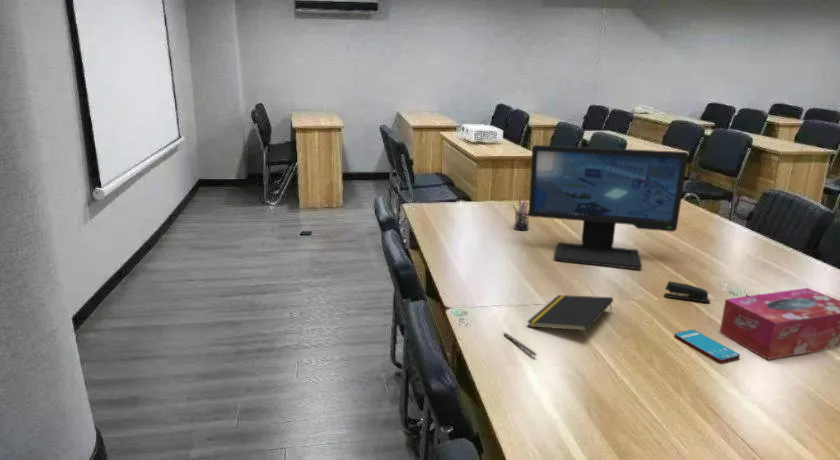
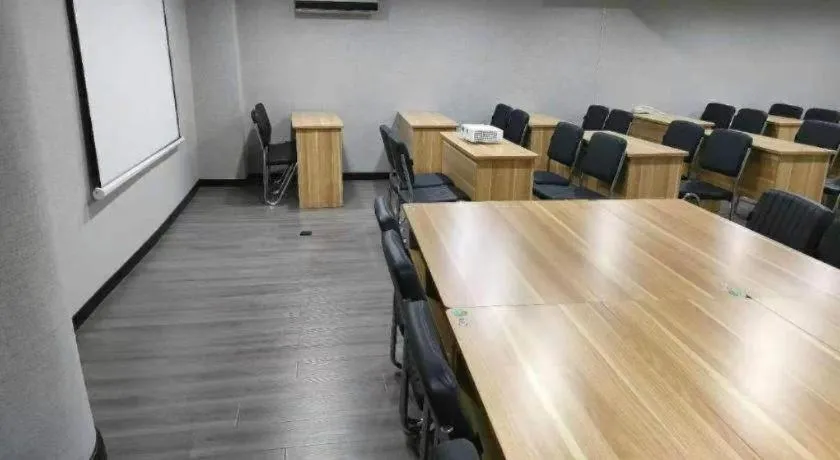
- computer monitor [527,144,689,270]
- pen [503,332,538,357]
- pen holder [511,198,530,231]
- smartphone [674,329,741,363]
- notepad [526,294,614,332]
- stapler [663,280,711,303]
- tissue box [719,287,840,361]
